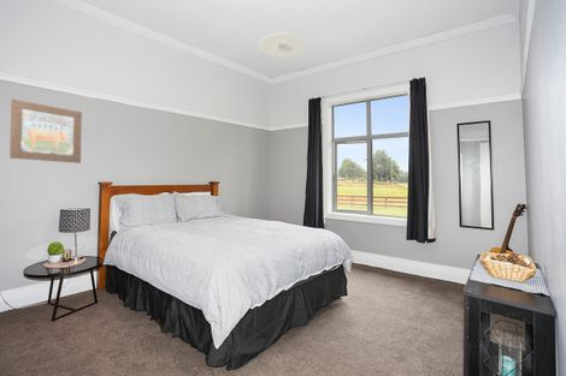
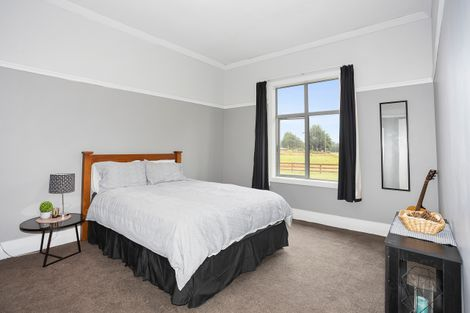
- wall art [8,99,83,165]
- ceiling light [259,32,306,59]
